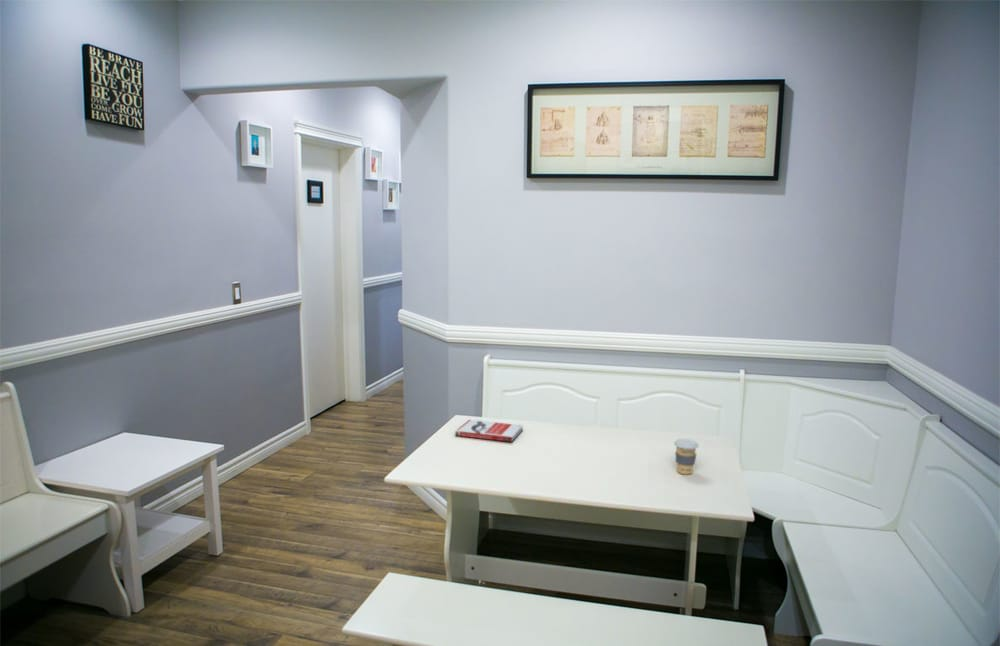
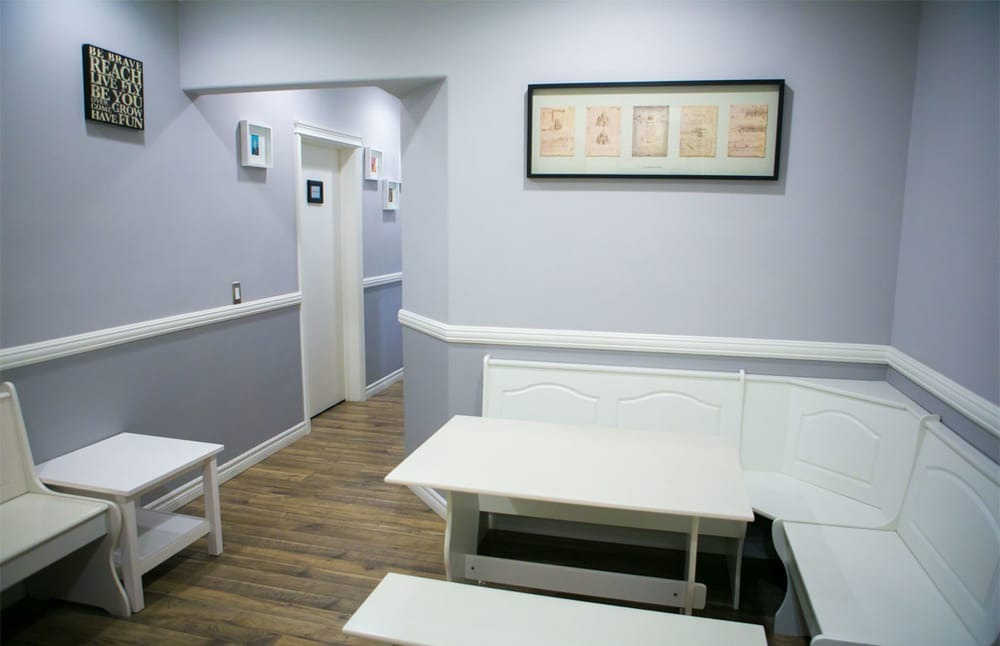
- book [454,418,524,443]
- coffee cup [673,438,699,475]
